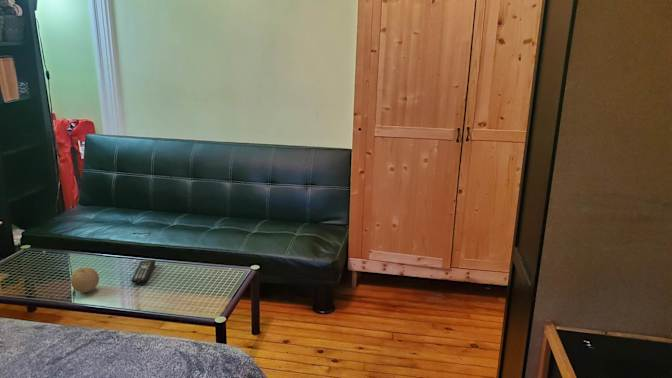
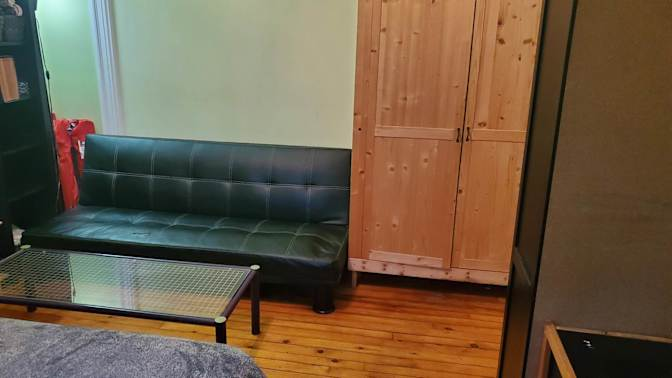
- remote control [130,260,156,284]
- fruit [70,267,100,294]
